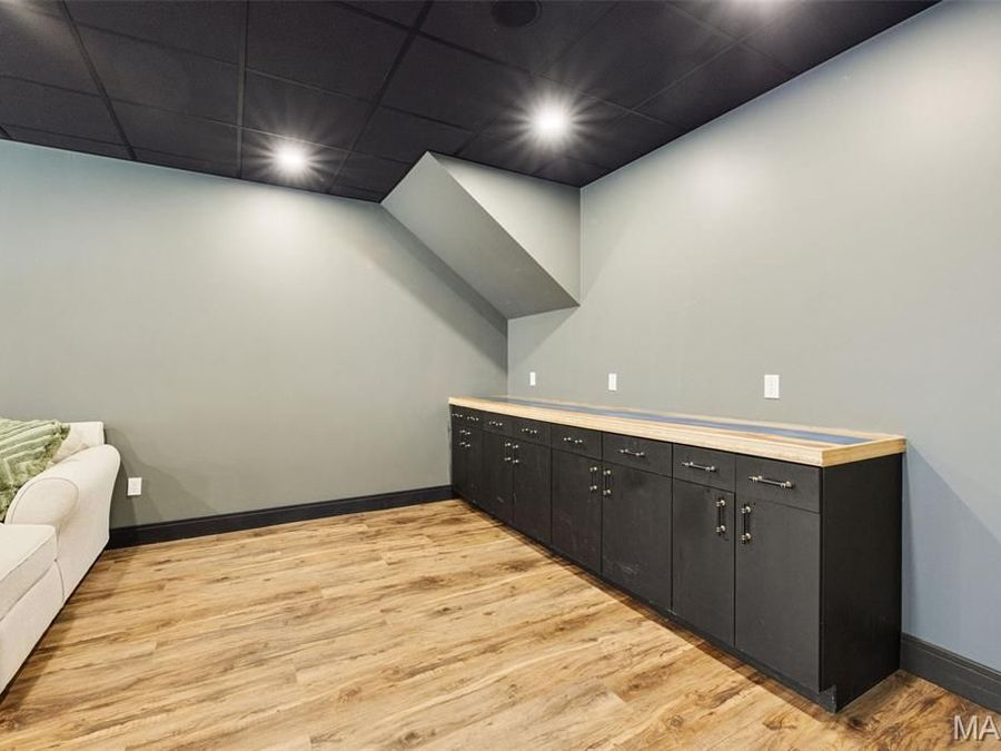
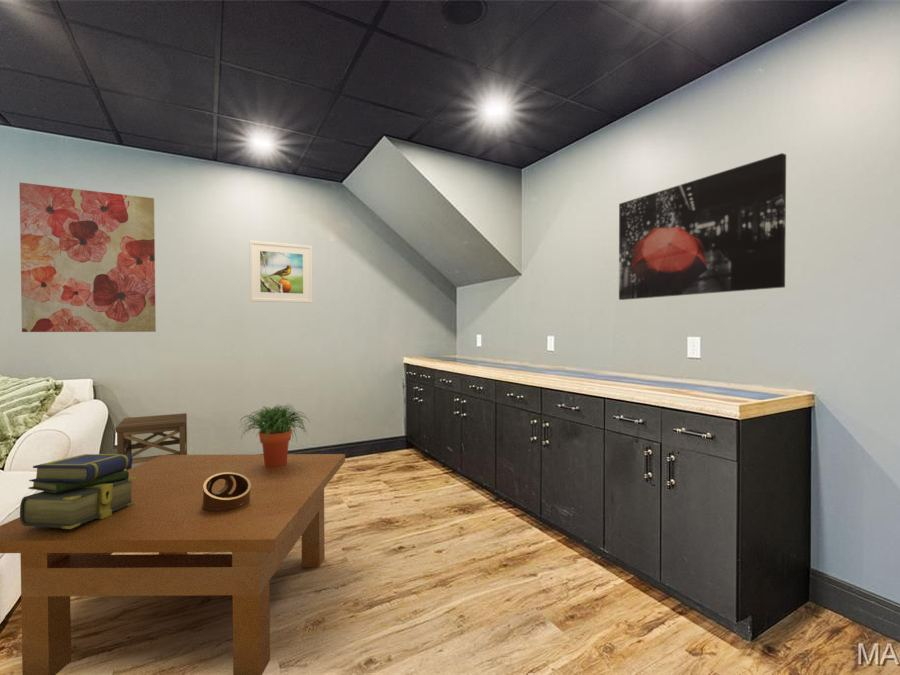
+ wall art [618,152,787,301]
+ side table [114,412,188,471]
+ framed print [249,240,314,304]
+ wall art [18,182,157,333]
+ table [0,453,346,675]
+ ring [202,472,251,512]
+ stack of books [19,453,136,529]
+ potted plant [238,403,310,467]
